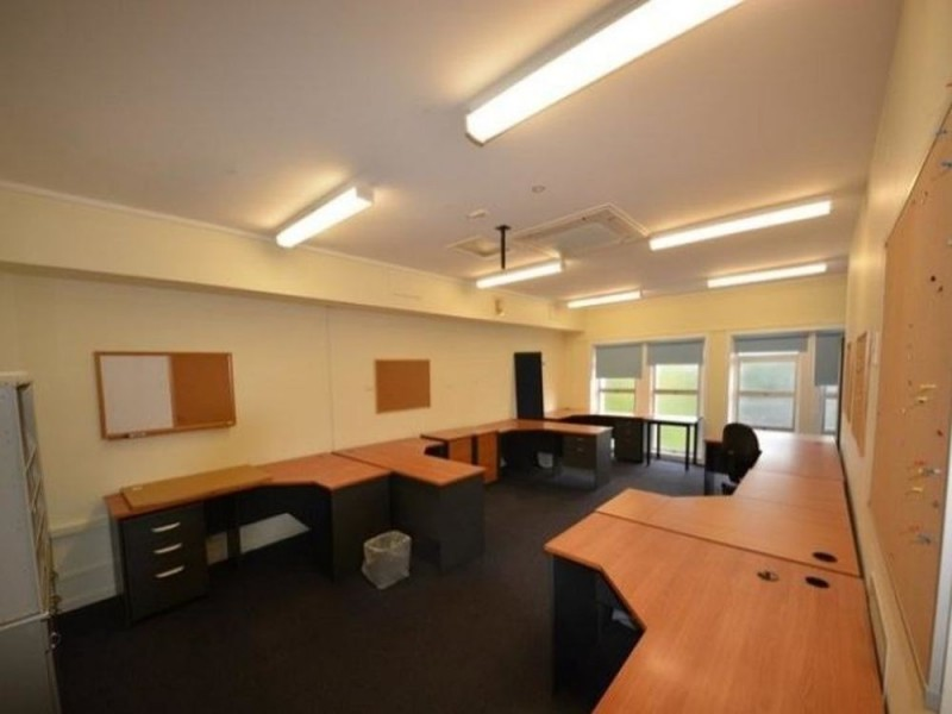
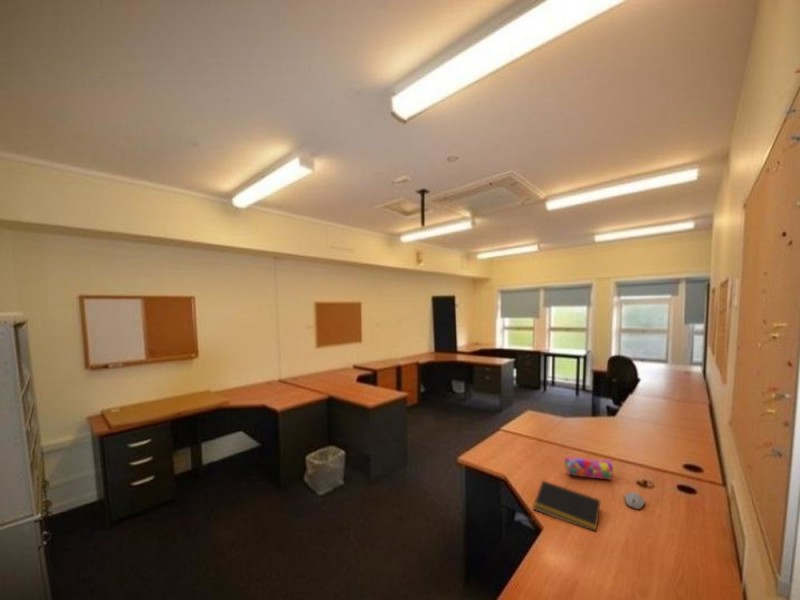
+ computer mouse [624,491,646,511]
+ pencil case [564,456,615,481]
+ notepad [532,479,601,532]
